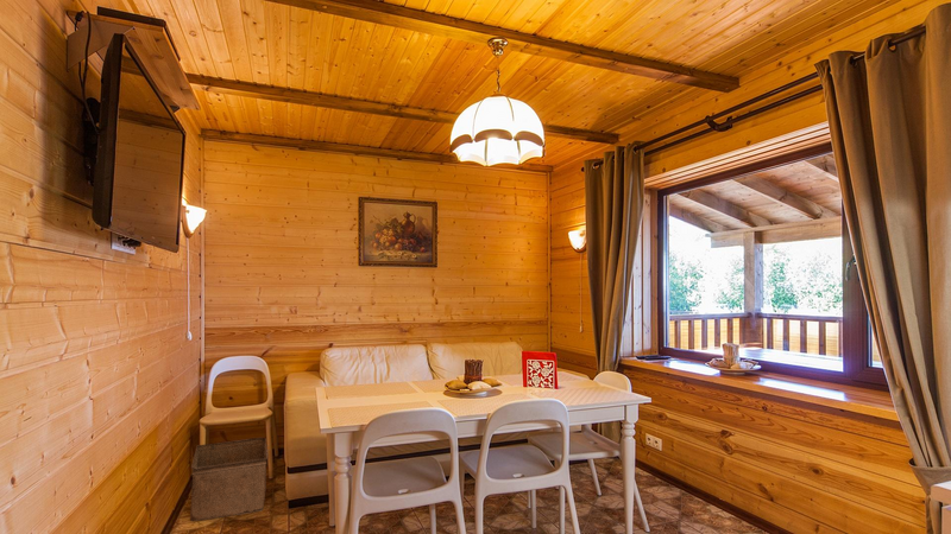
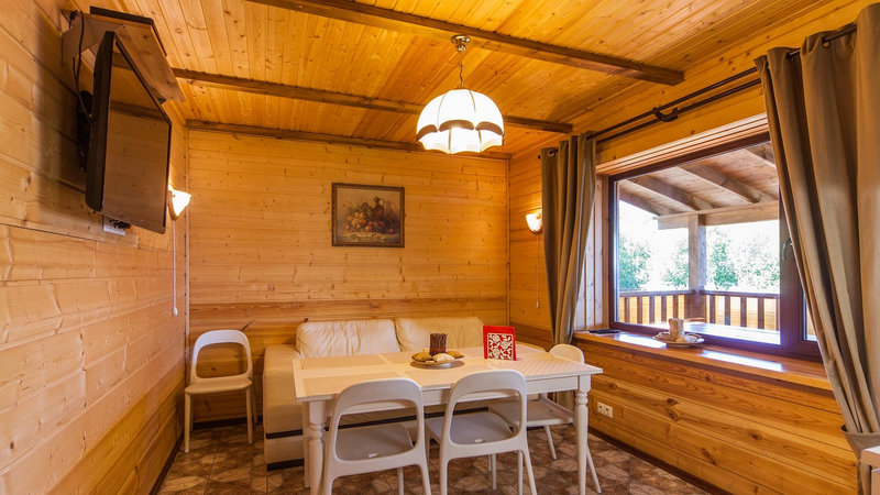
- storage bin [189,437,269,522]
